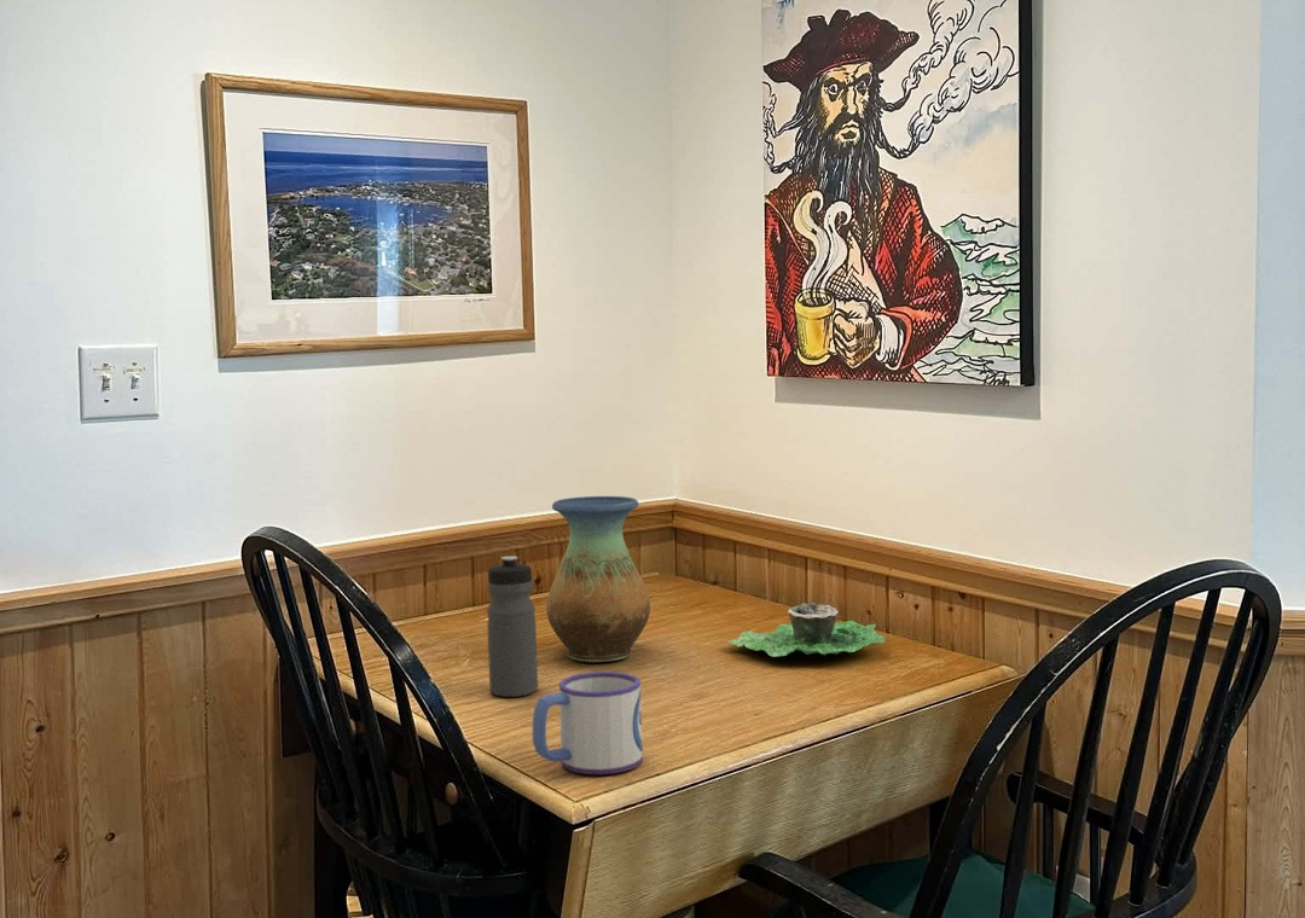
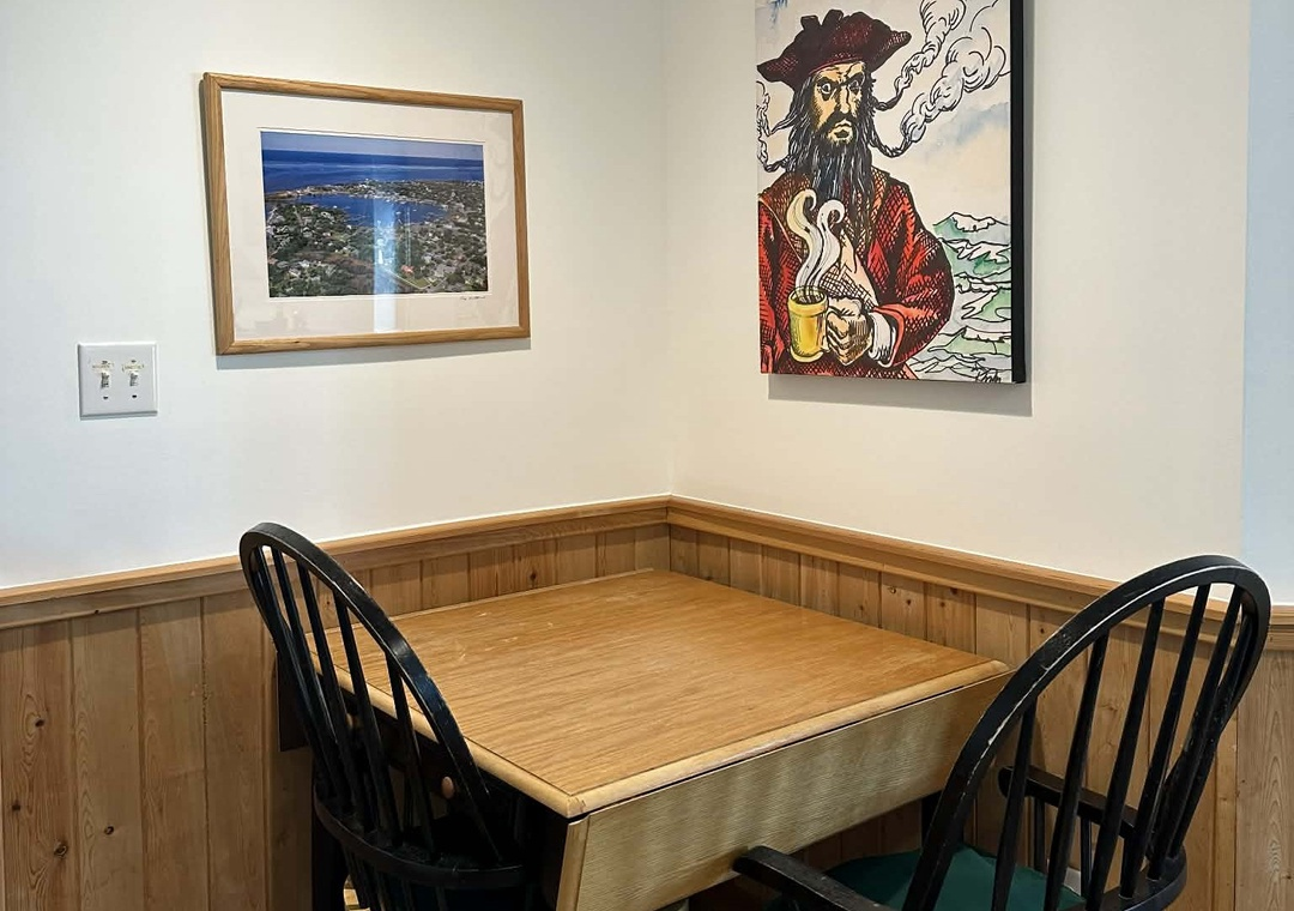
- vase [545,495,651,663]
- mug [532,670,644,775]
- water bottle [486,554,539,698]
- succulent planter [727,602,887,658]
